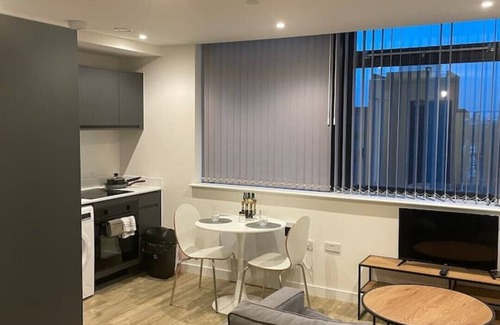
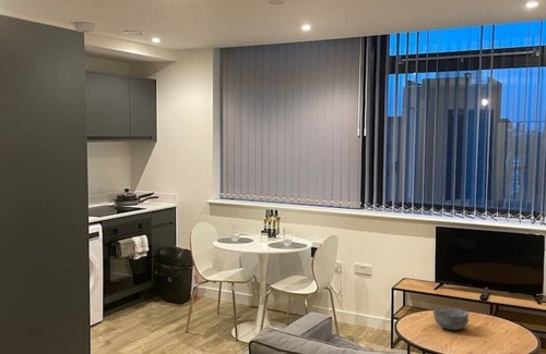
+ bowl [431,307,470,331]
